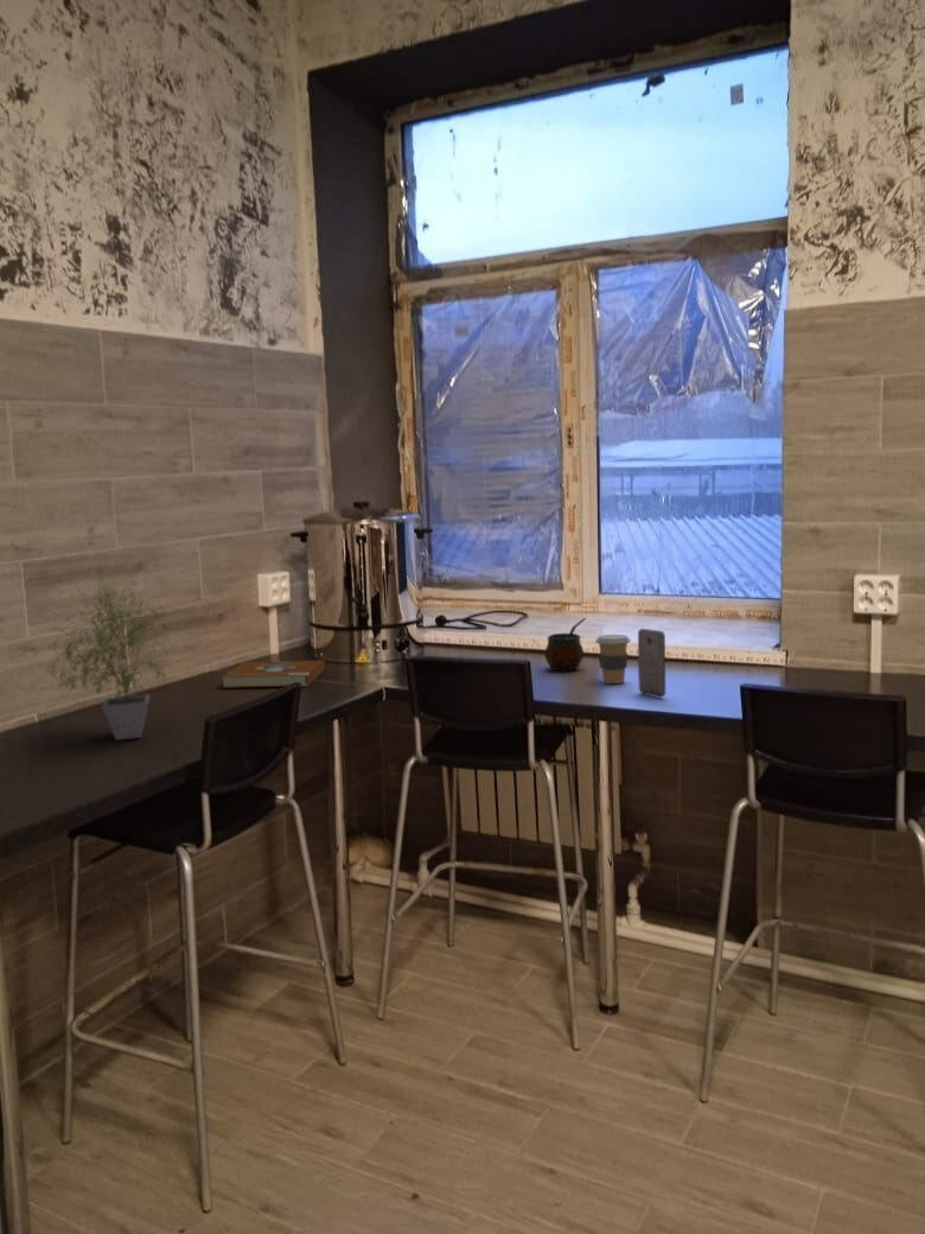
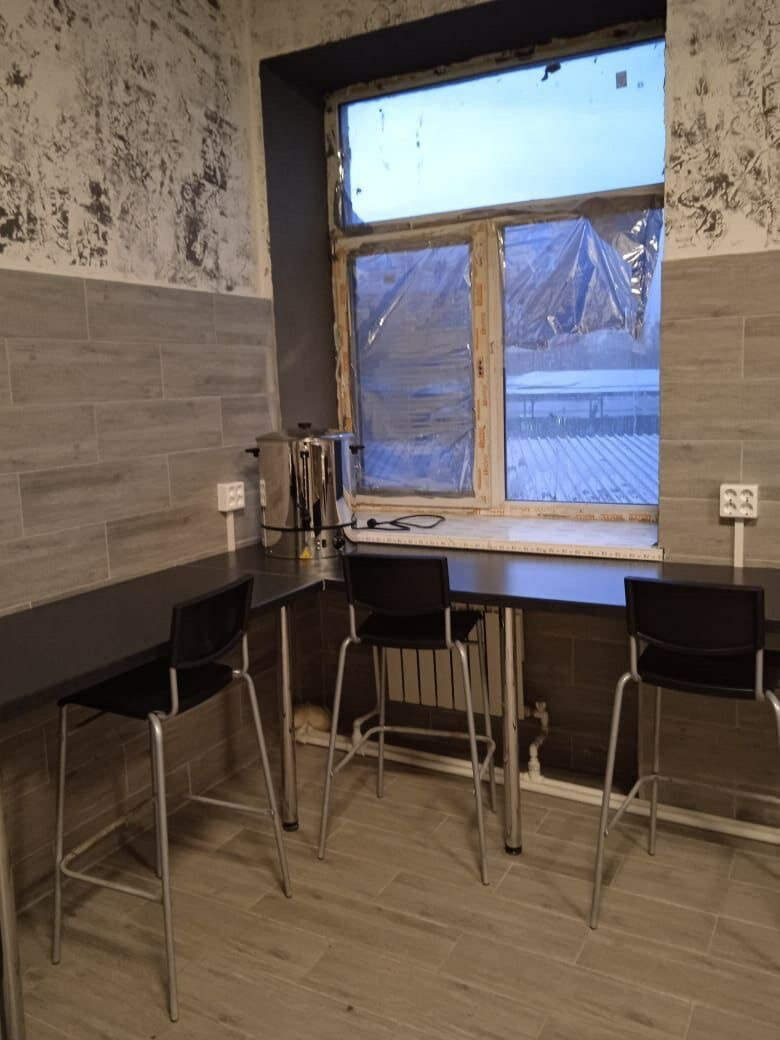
- coffee cup [594,634,631,685]
- smartphone [637,628,666,698]
- book [221,659,326,689]
- gourd [543,617,587,673]
- potted plant [44,568,179,742]
